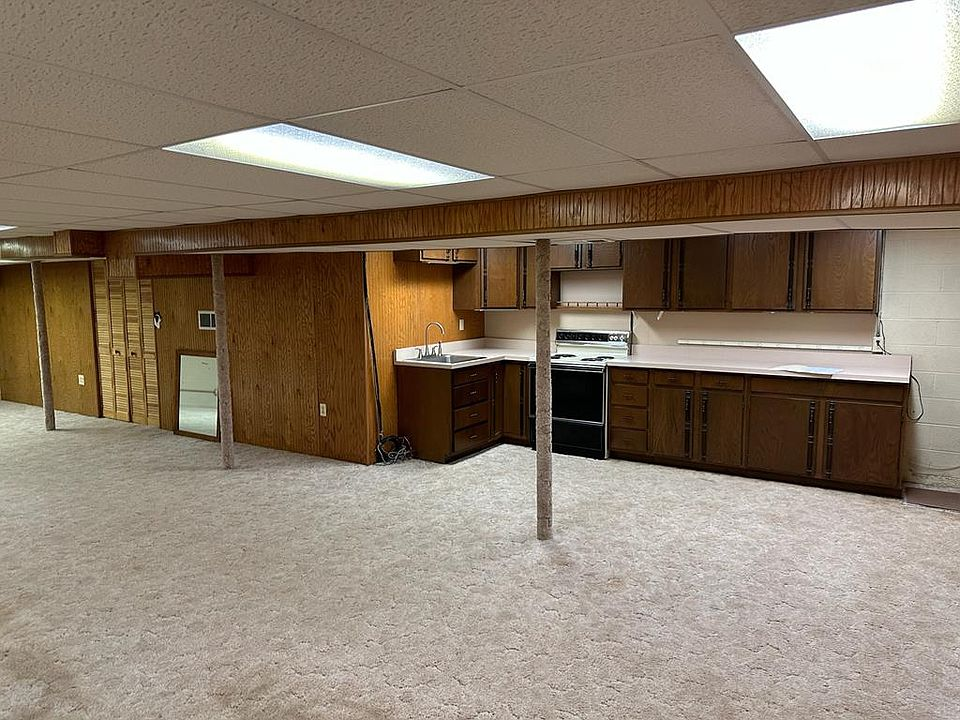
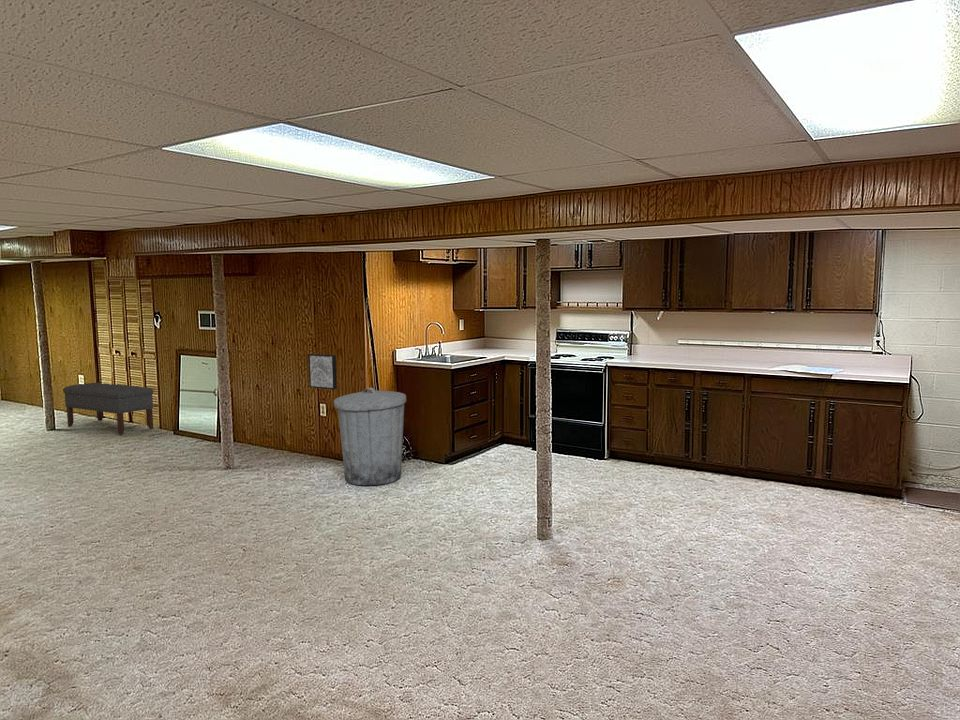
+ trash can [333,387,407,486]
+ bench [62,382,154,436]
+ wall art [307,353,338,390]
